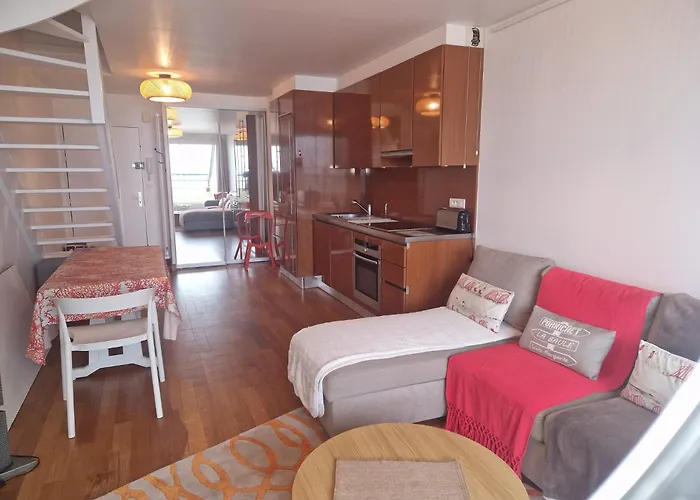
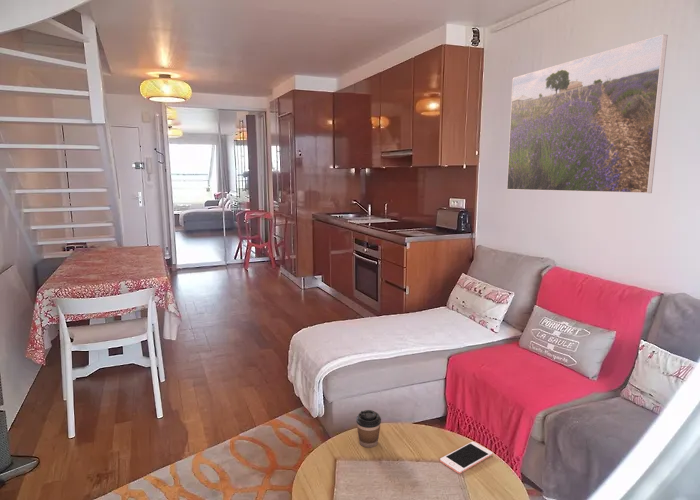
+ coffee cup [355,409,382,448]
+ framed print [506,33,669,194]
+ cell phone [439,441,494,475]
